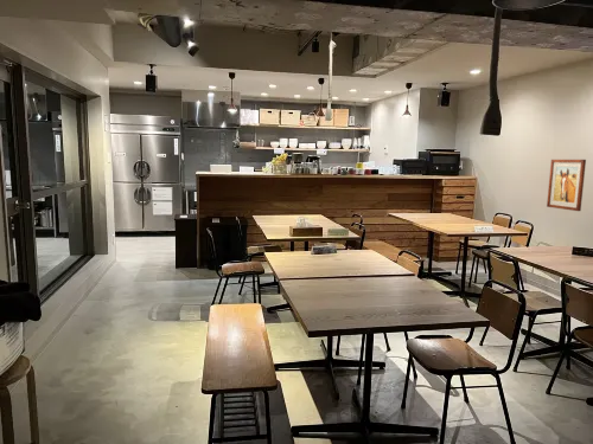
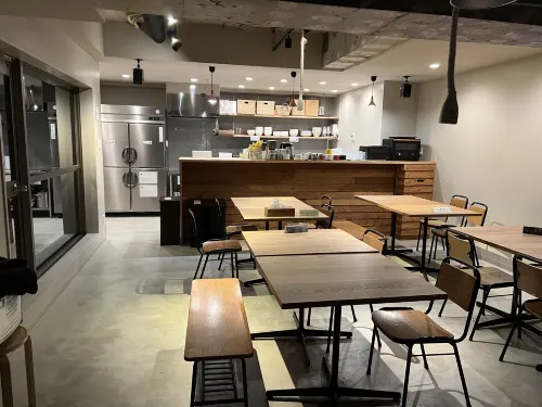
- wall art [546,159,587,212]
